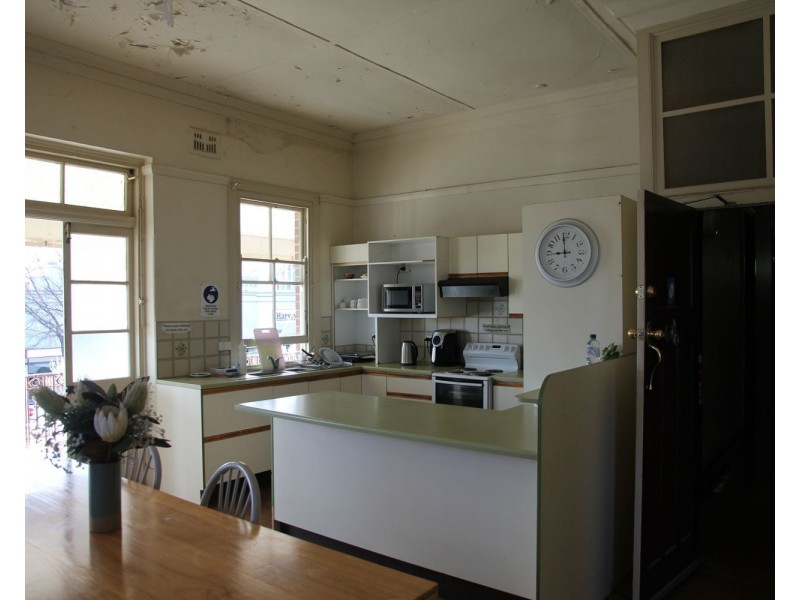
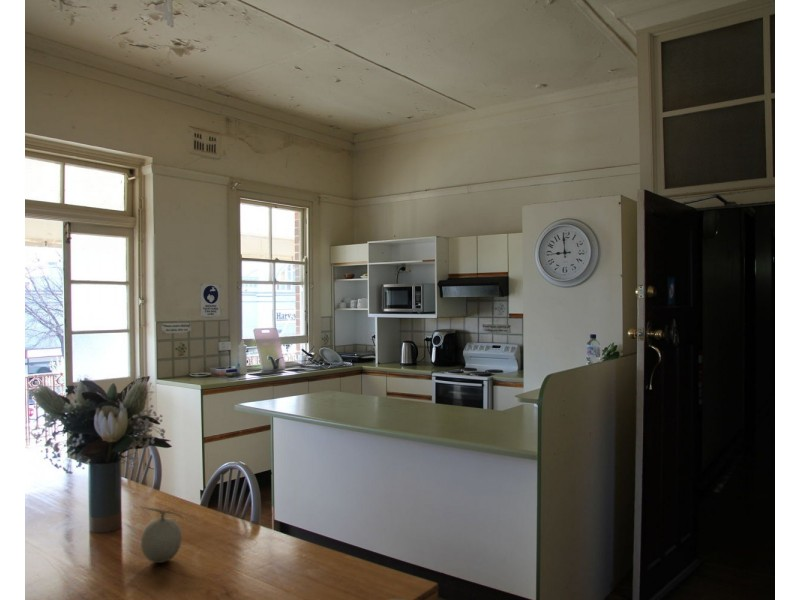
+ fruit [139,506,185,564]
